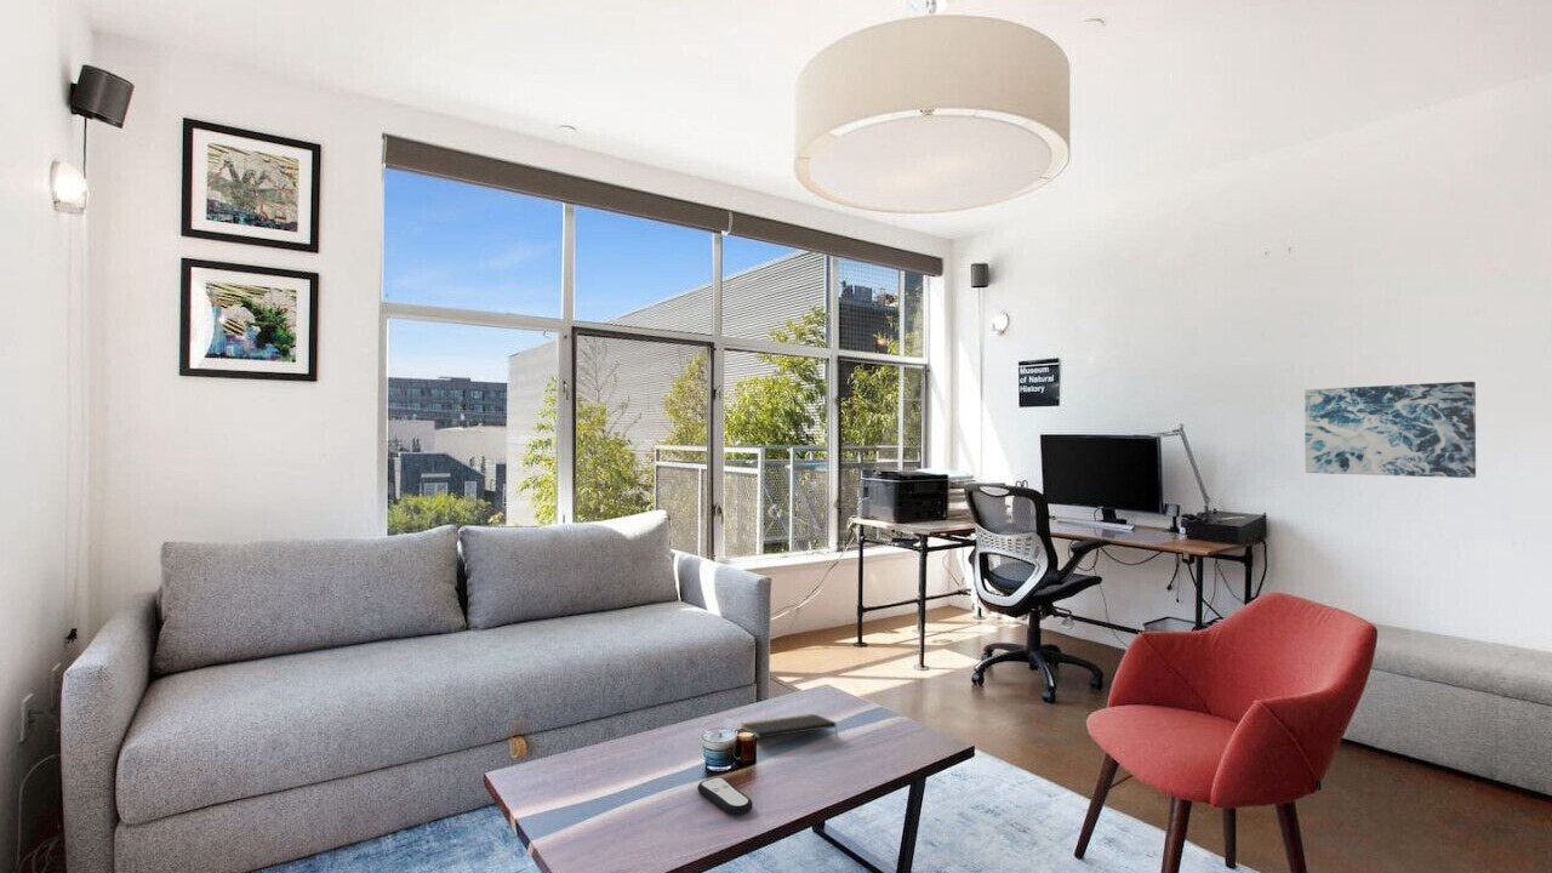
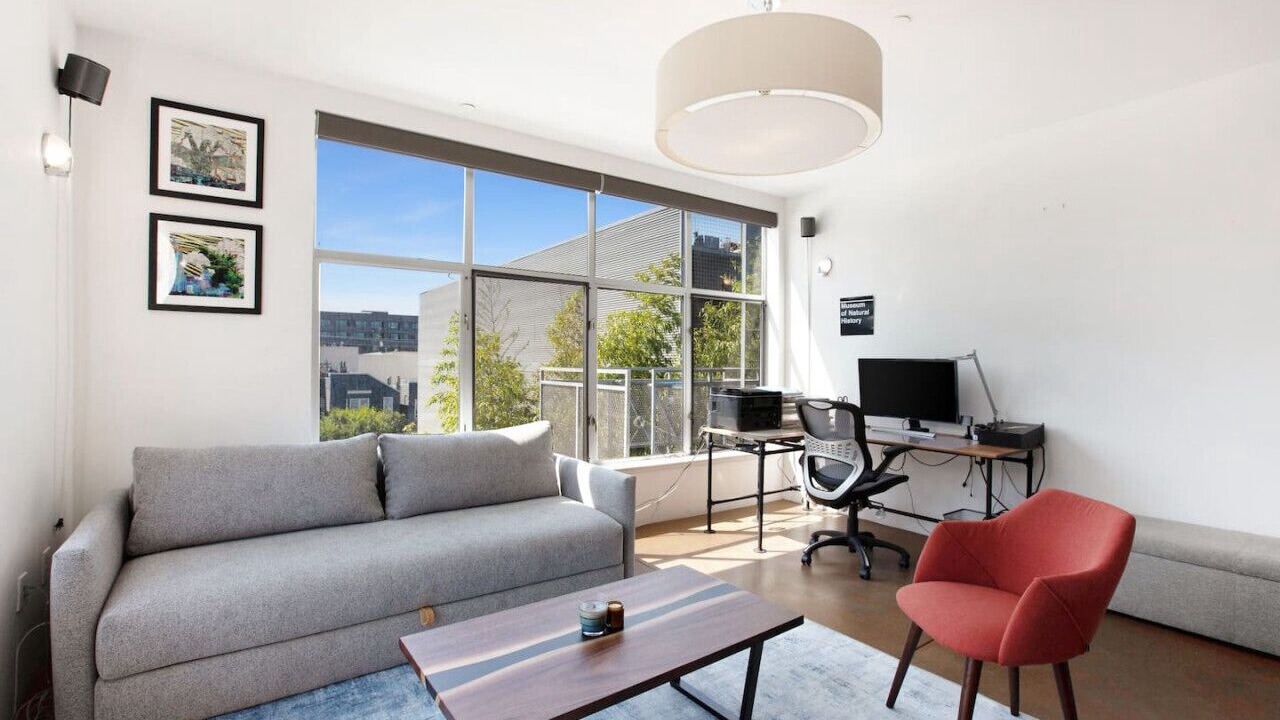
- remote control [696,776,754,816]
- wall art [1303,381,1477,479]
- notepad [740,713,839,740]
